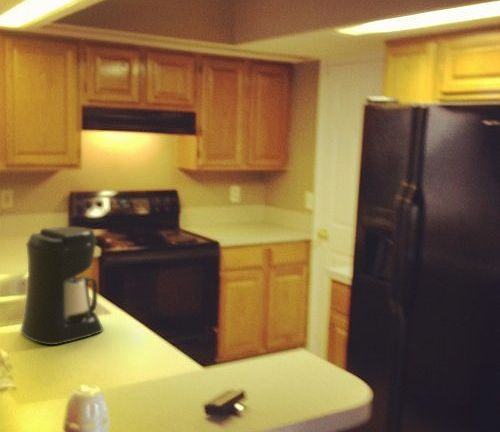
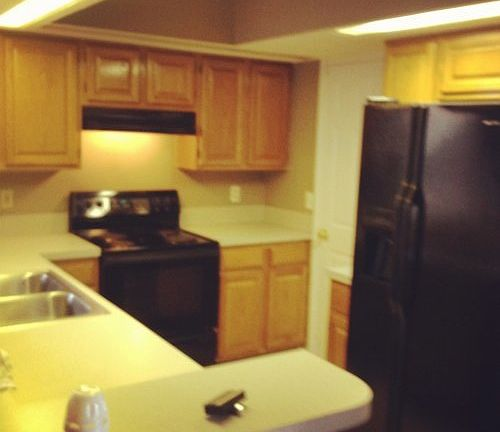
- coffee maker [20,226,104,346]
